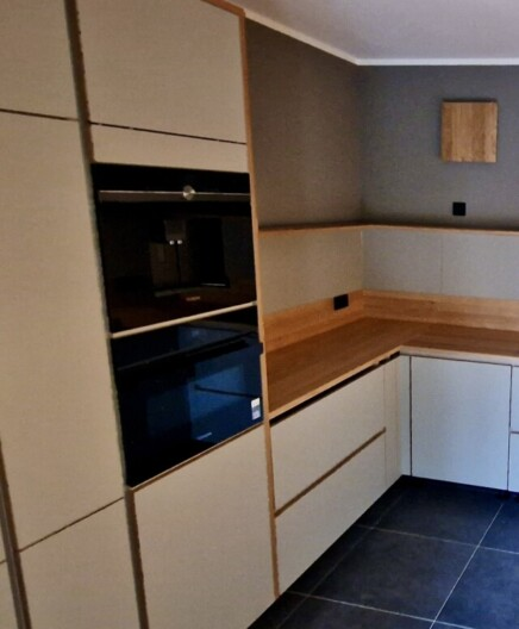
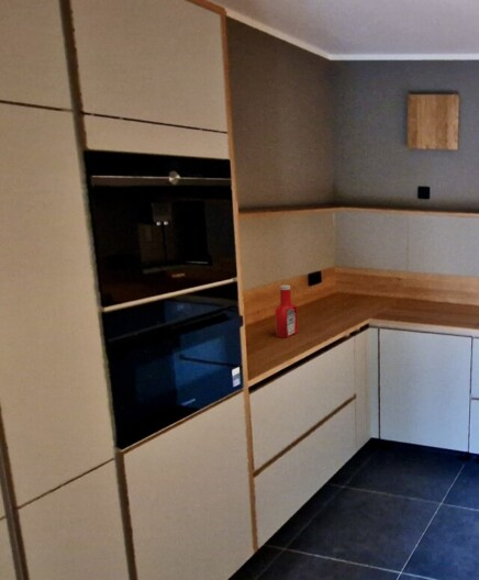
+ soap bottle [275,283,299,339]
